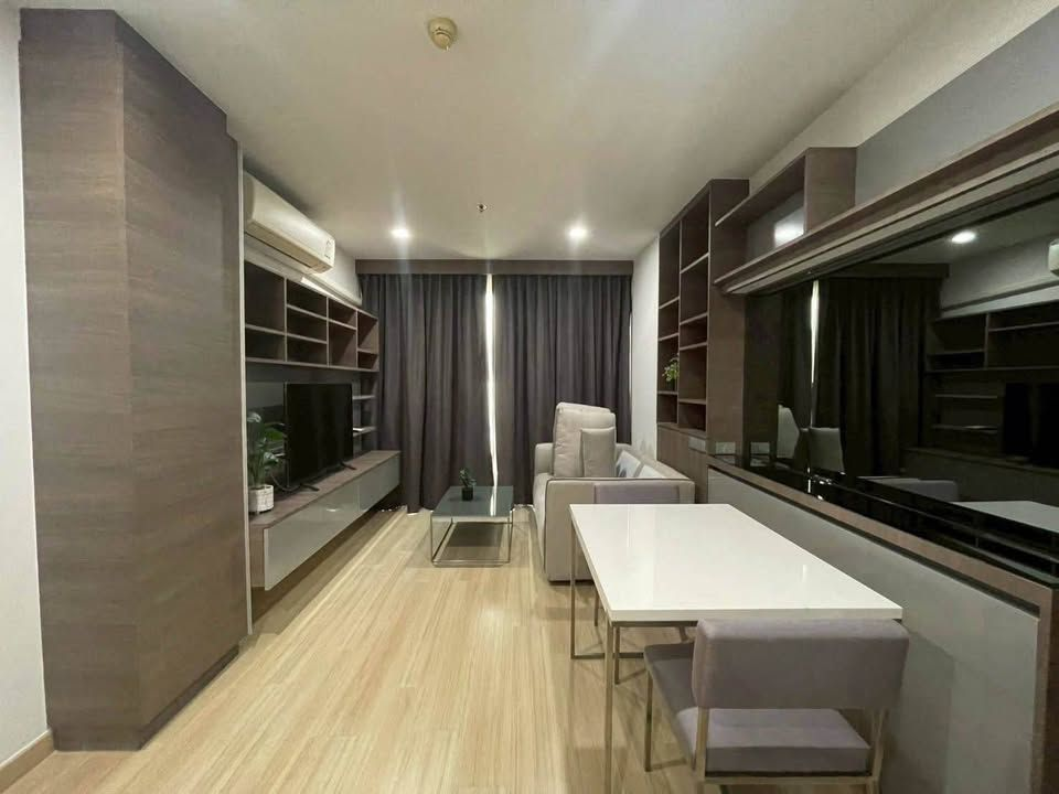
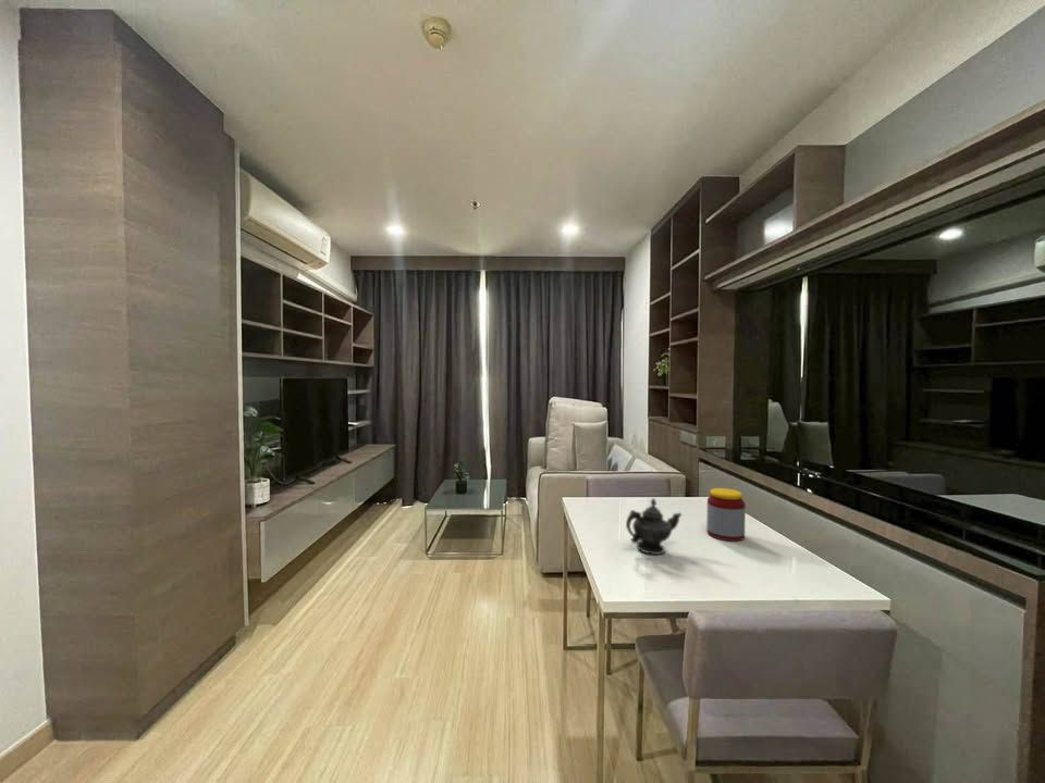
+ teapot [625,497,683,556]
+ jar [705,487,747,542]
